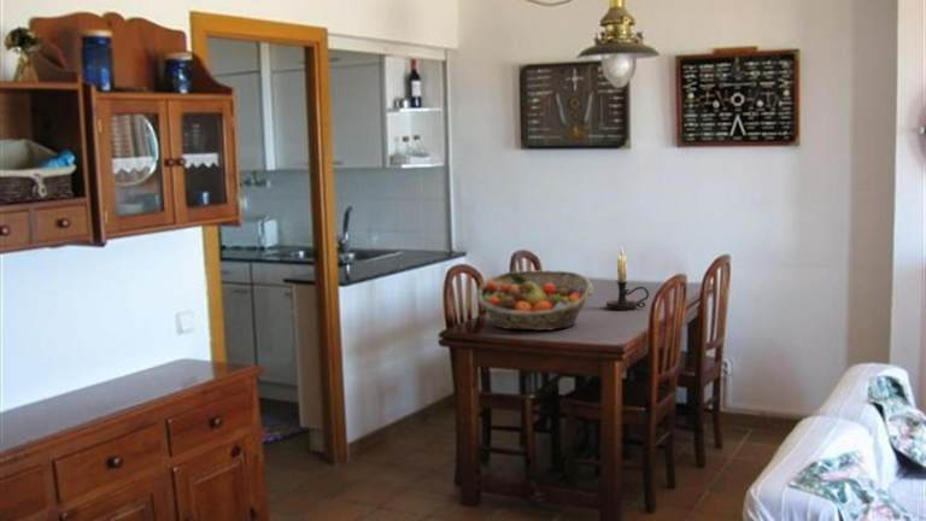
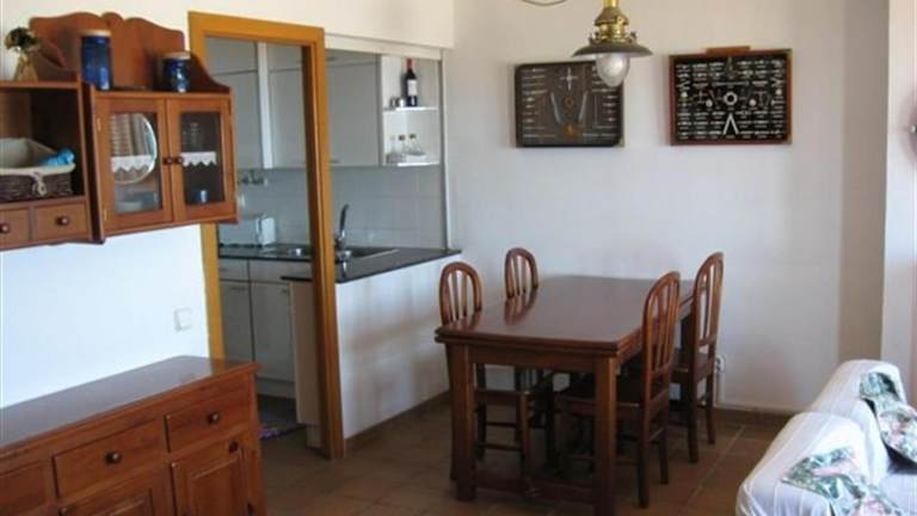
- fruit basket [475,269,594,332]
- candle holder [605,246,650,311]
